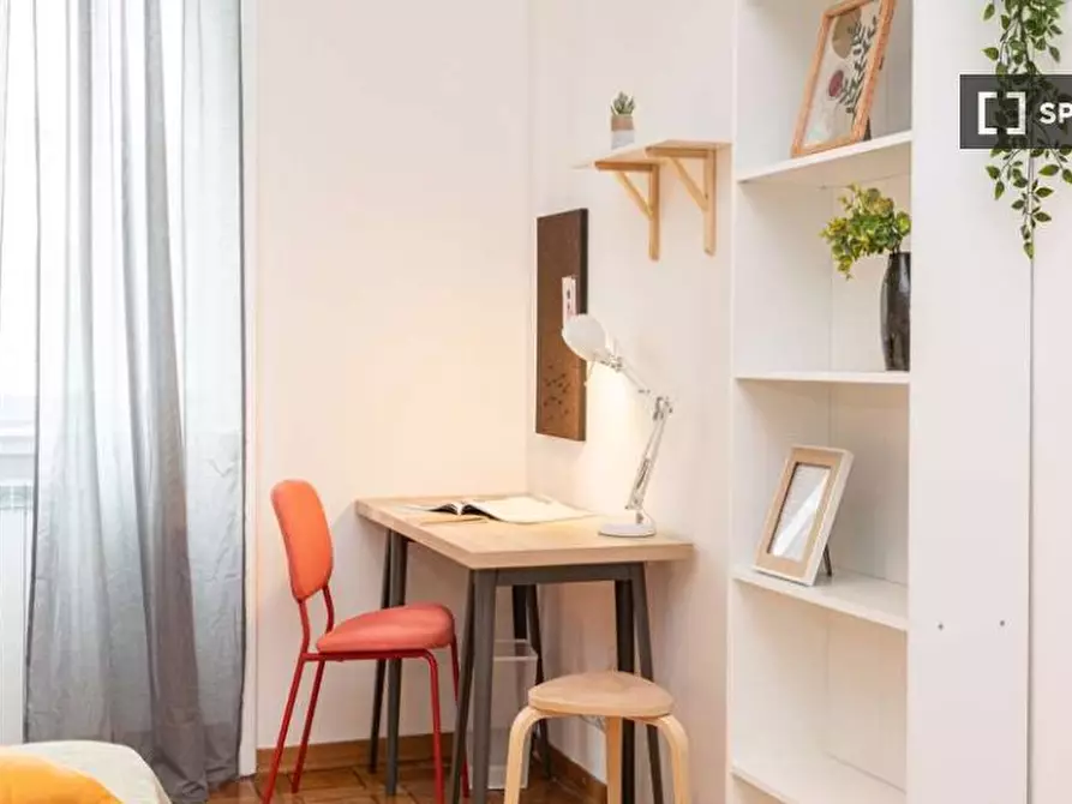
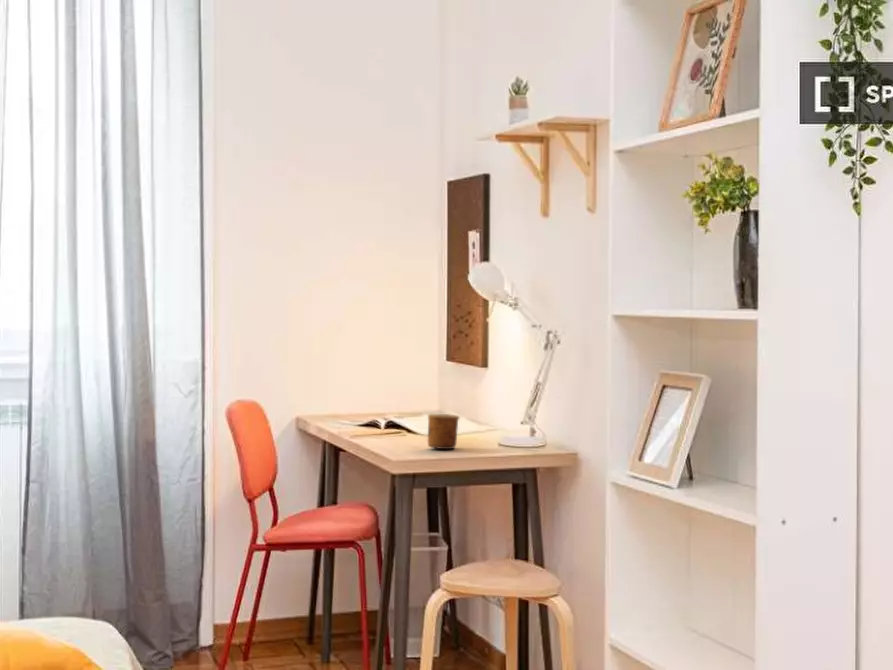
+ cup [427,413,460,450]
